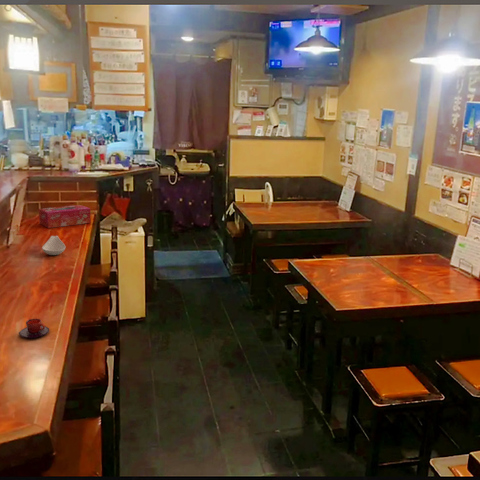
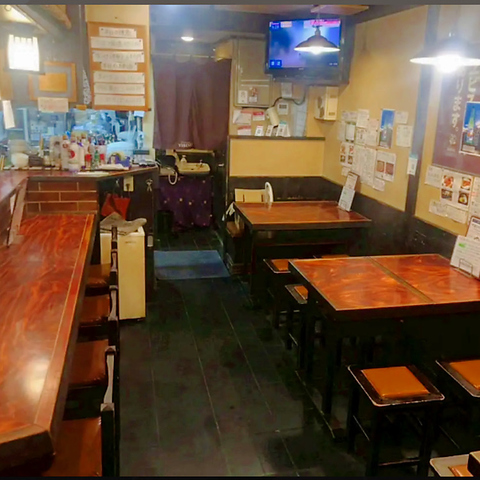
- spoon rest [41,235,66,256]
- teacup [18,318,50,339]
- tissue box [38,204,92,229]
